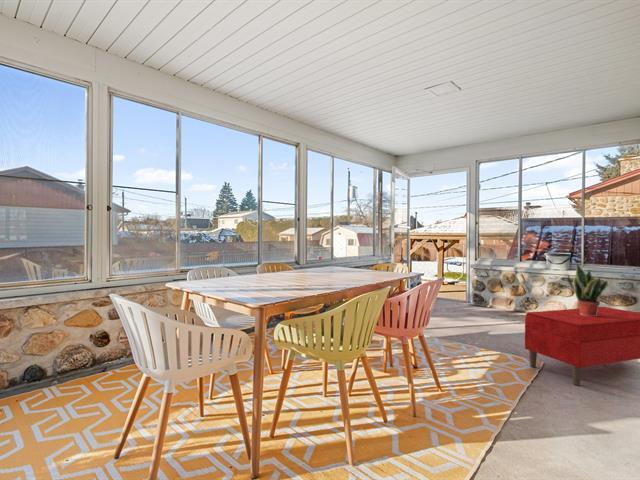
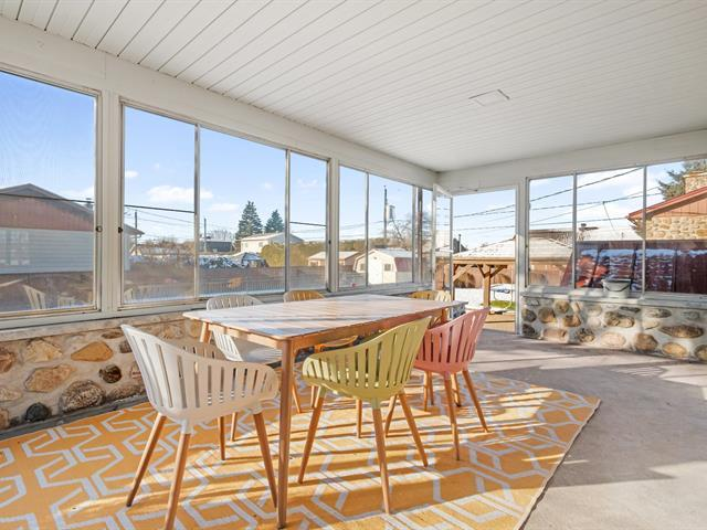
- potted plant [567,261,609,316]
- bench [524,306,640,387]
